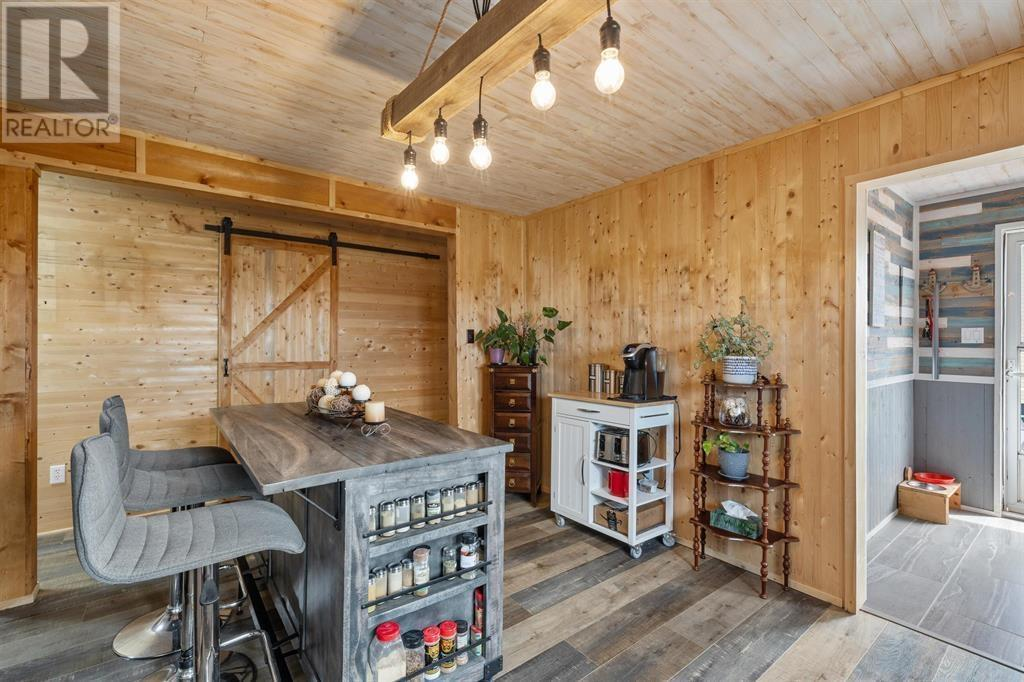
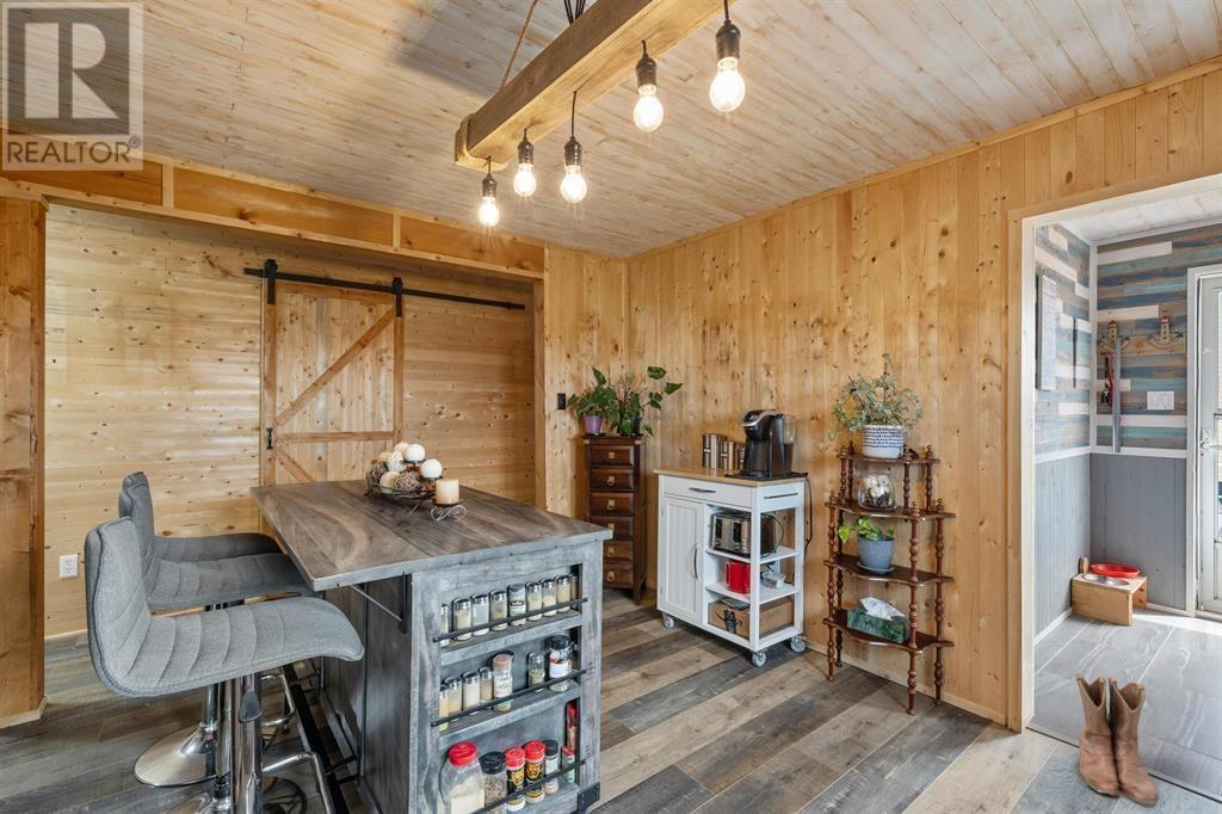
+ boots [1074,672,1159,807]
